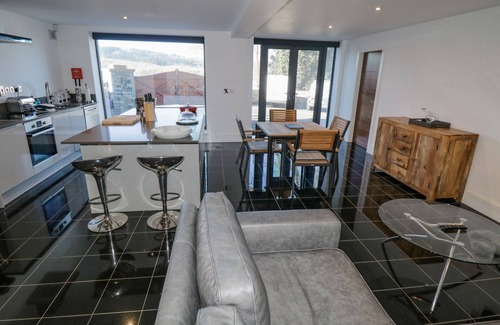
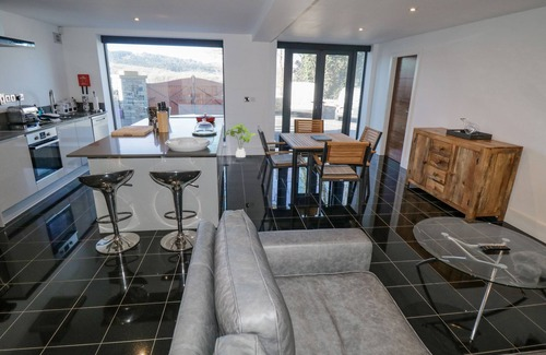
+ house plant [224,122,259,158]
